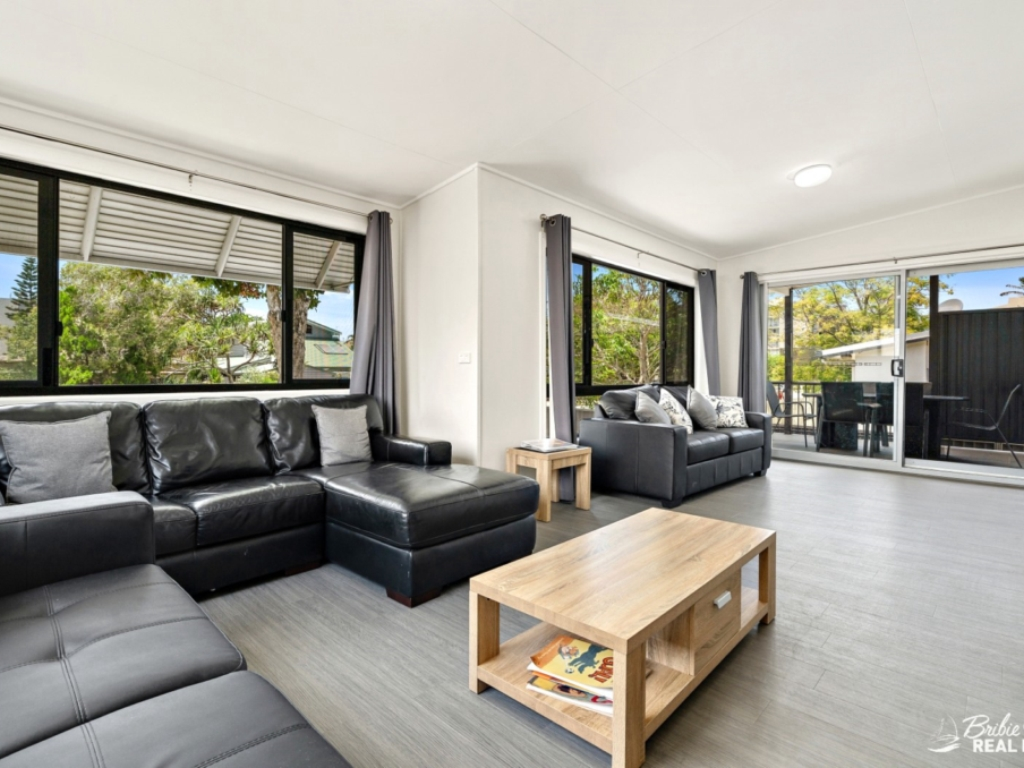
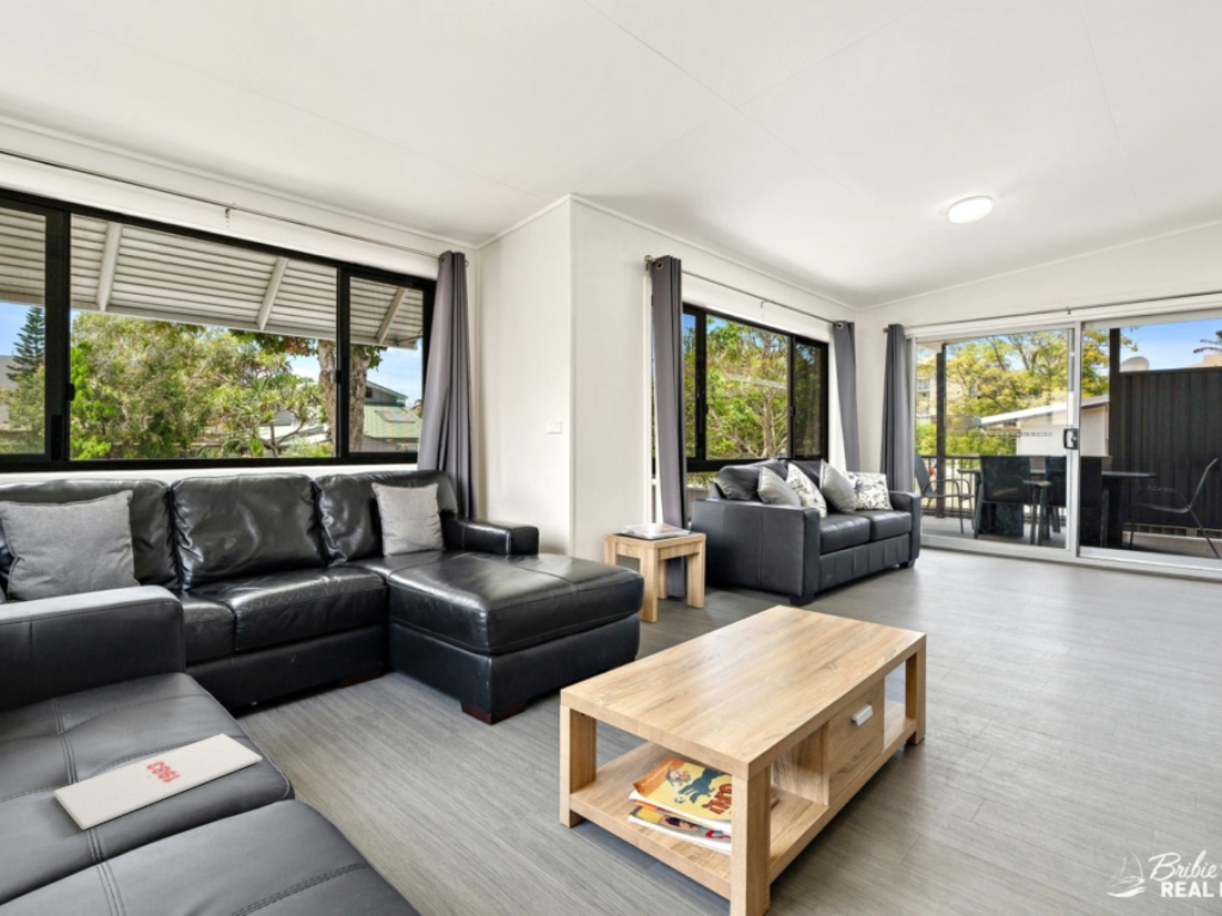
+ magazine [51,732,263,831]
